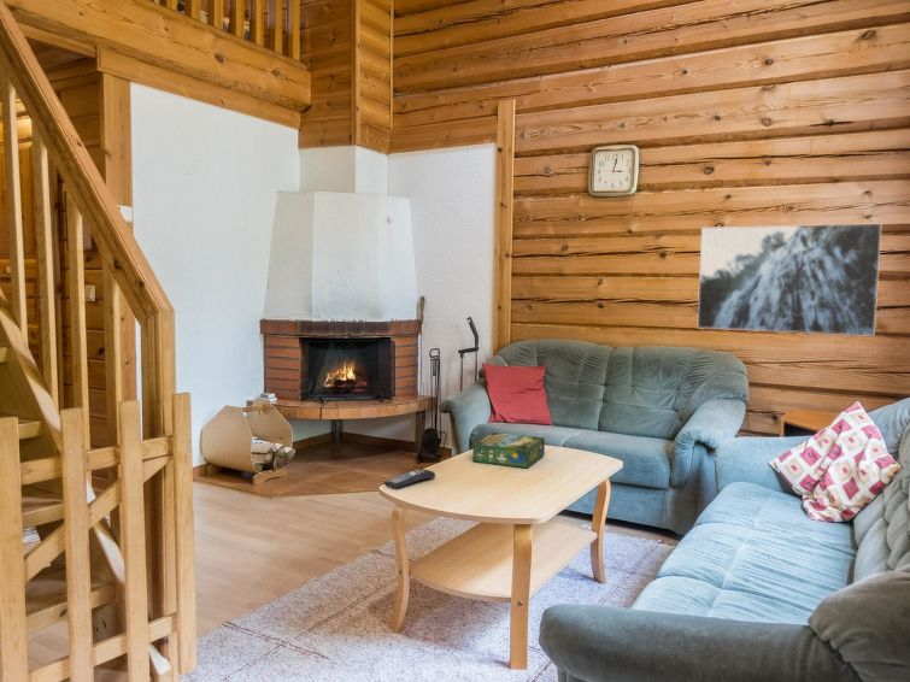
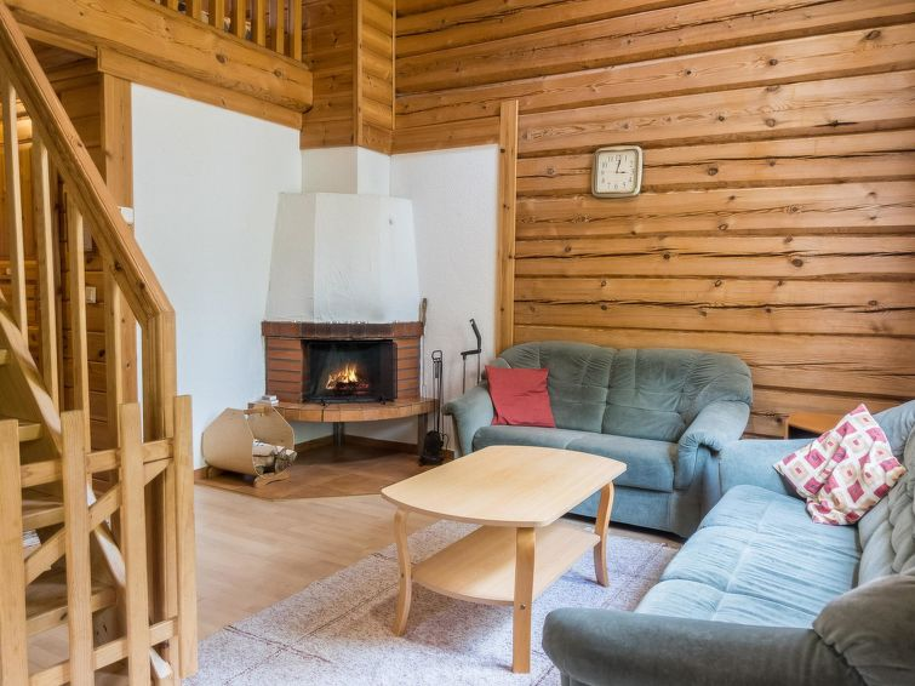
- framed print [695,222,883,337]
- remote control [382,468,436,490]
- board game [471,431,546,470]
